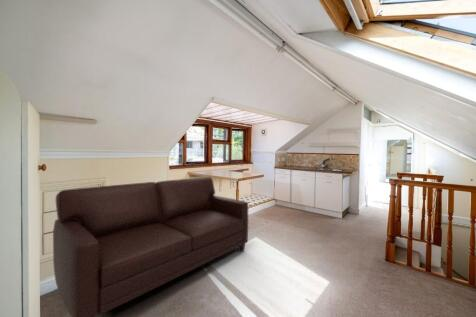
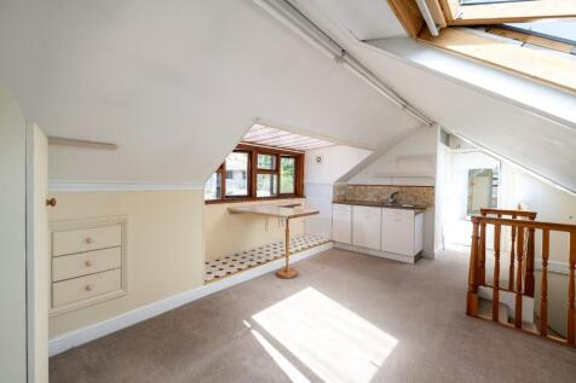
- sofa [52,176,249,317]
